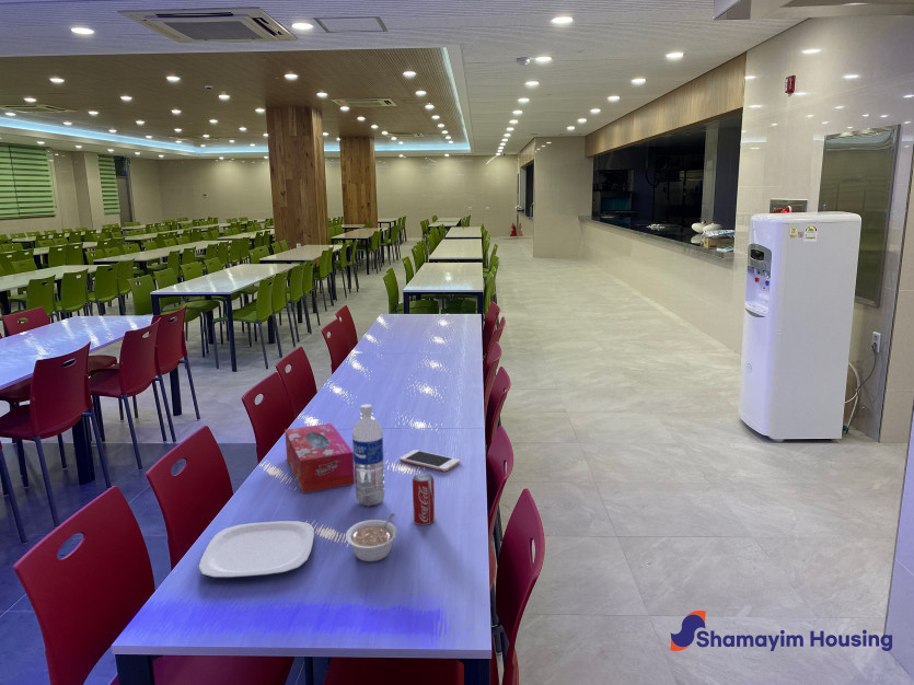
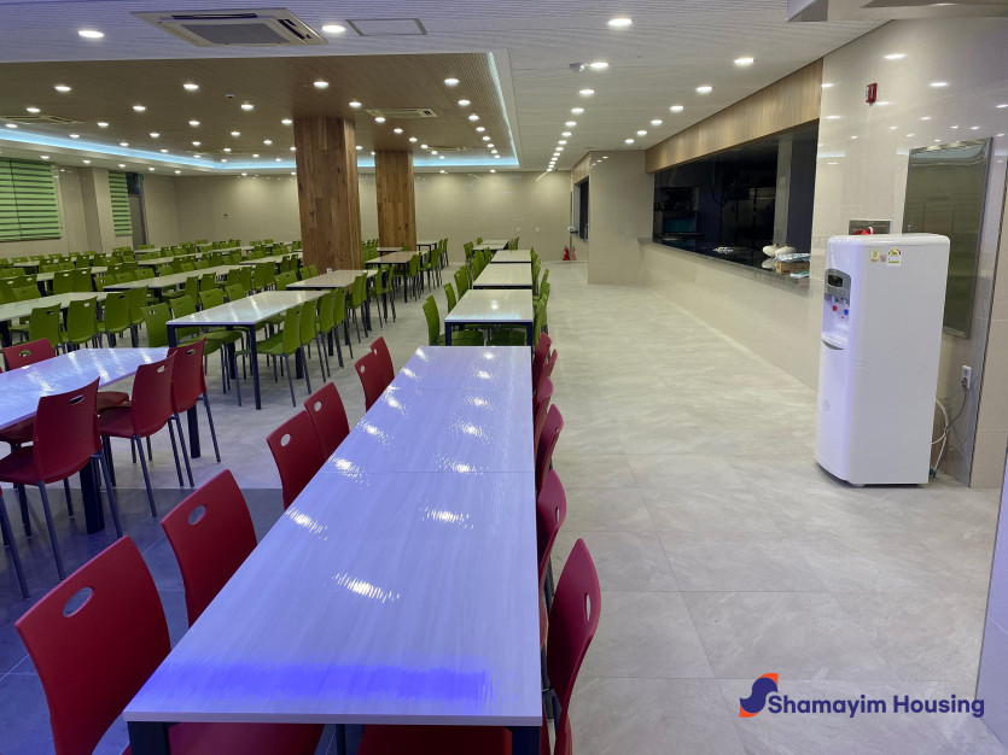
- plate [198,520,315,579]
- cell phone [398,449,461,473]
- beverage can [412,473,436,526]
- legume [345,512,398,562]
- tissue box [284,422,355,495]
- water bottle [351,404,385,507]
